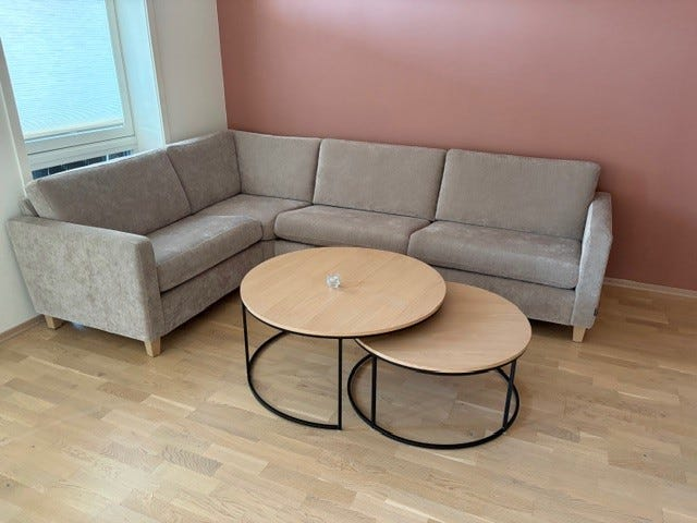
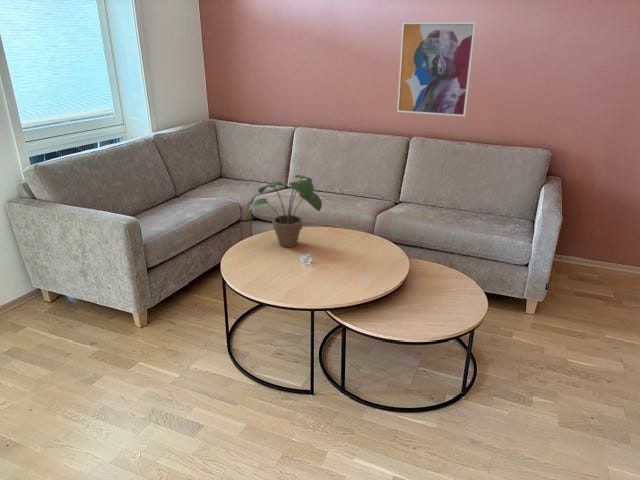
+ wall art [396,21,477,117]
+ potted plant [247,174,323,248]
